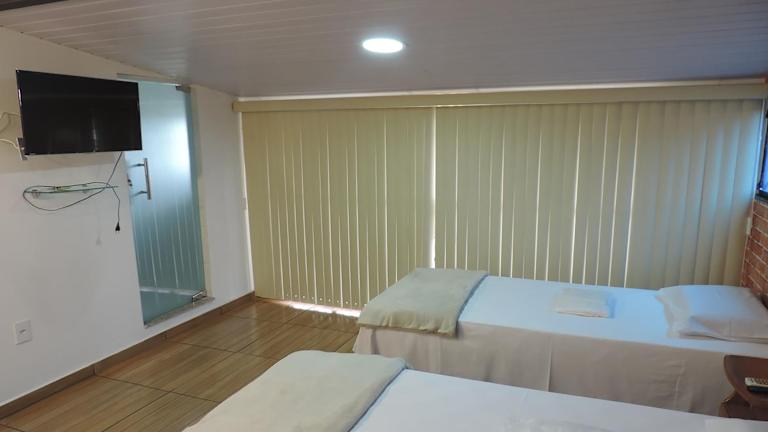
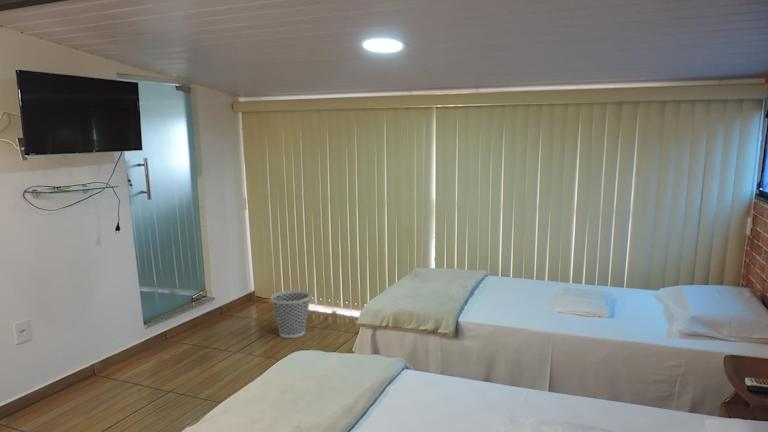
+ wastebasket [270,289,312,339]
